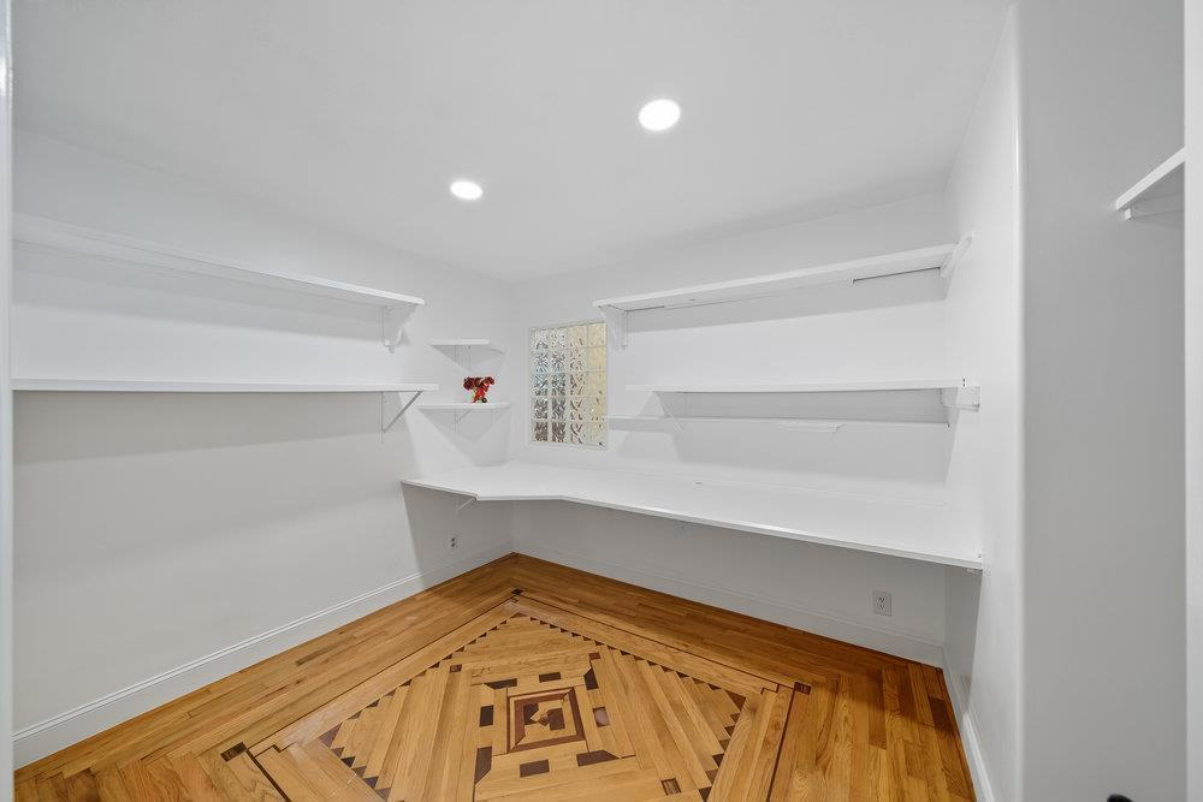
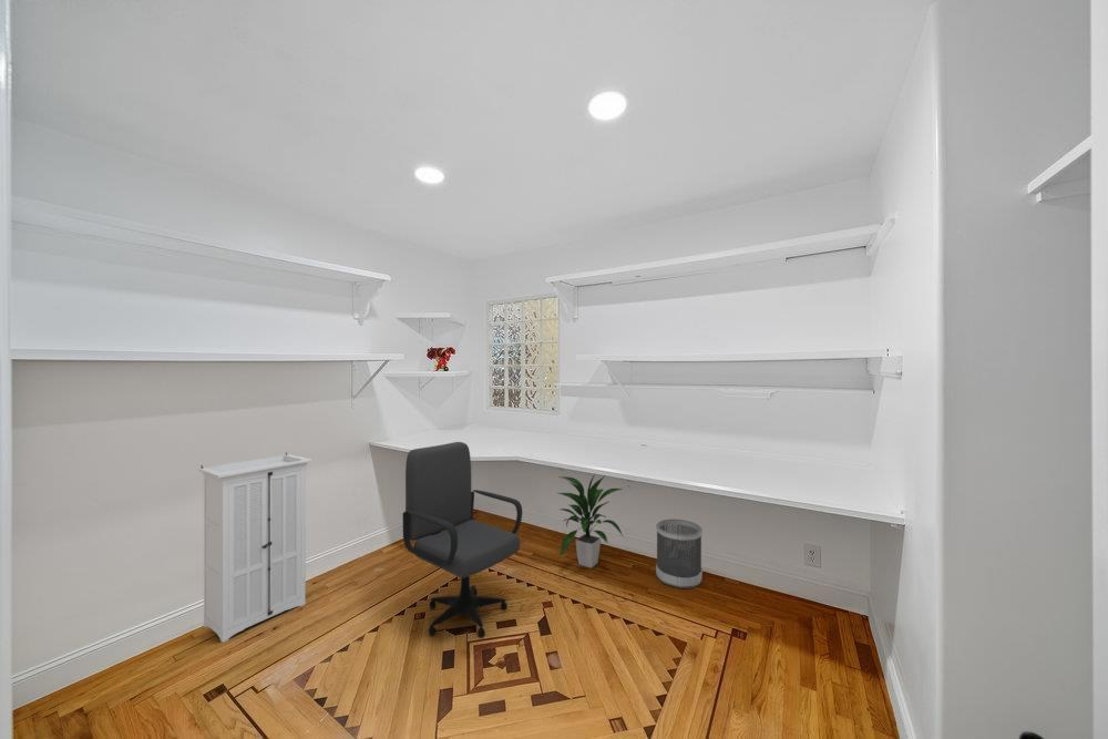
+ indoor plant [557,473,624,569]
+ office chair [401,441,523,638]
+ storage cabinet [197,451,312,644]
+ wastebasket [655,517,704,589]
